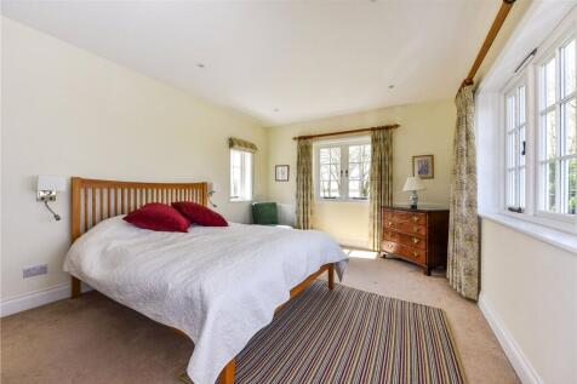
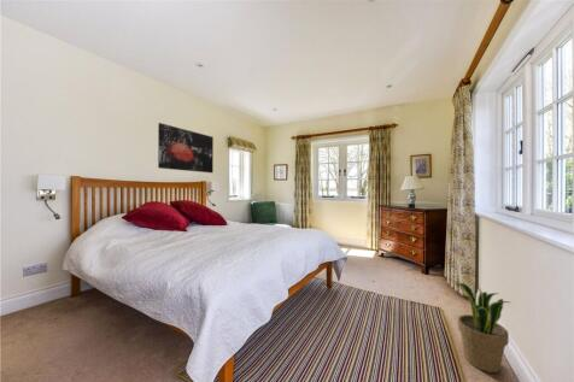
+ wall art [157,122,215,174]
+ potted plant [451,281,511,374]
